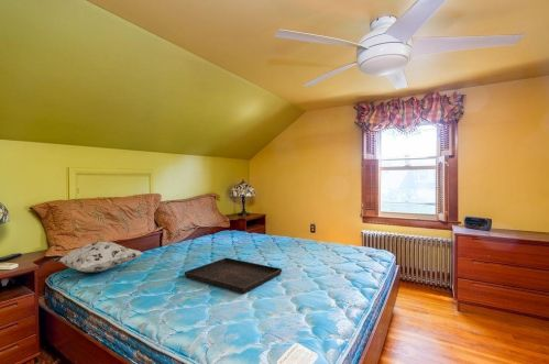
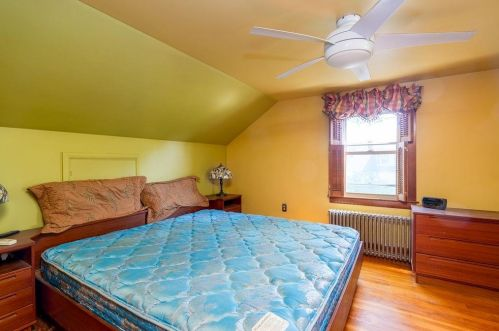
- decorative pillow [48,241,144,273]
- serving tray [184,256,283,295]
